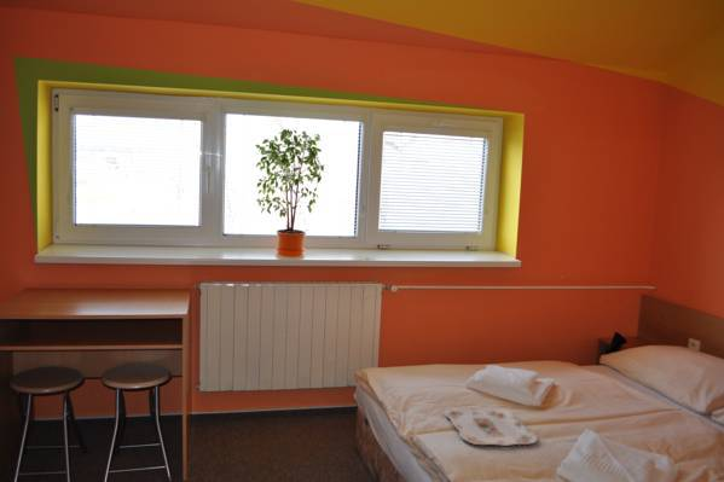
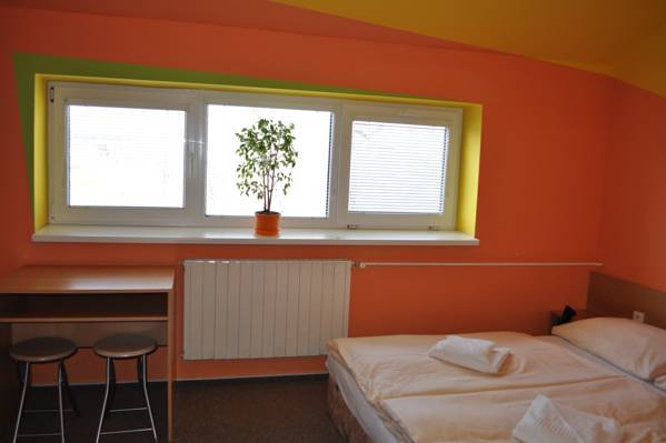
- serving tray [442,405,538,447]
